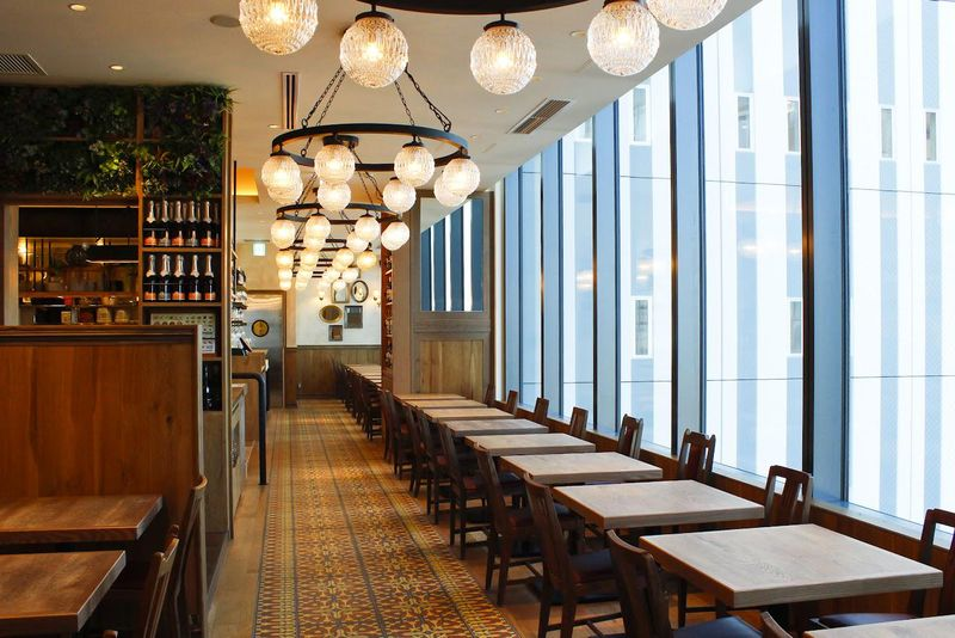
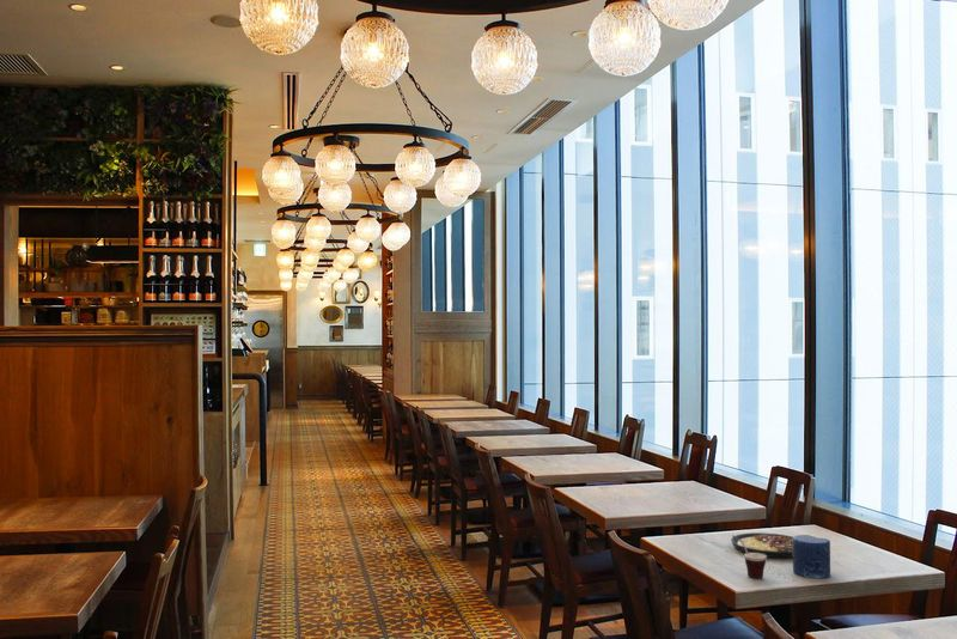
+ candle [792,534,831,579]
+ cup [731,534,767,579]
+ plate [730,531,794,559]
